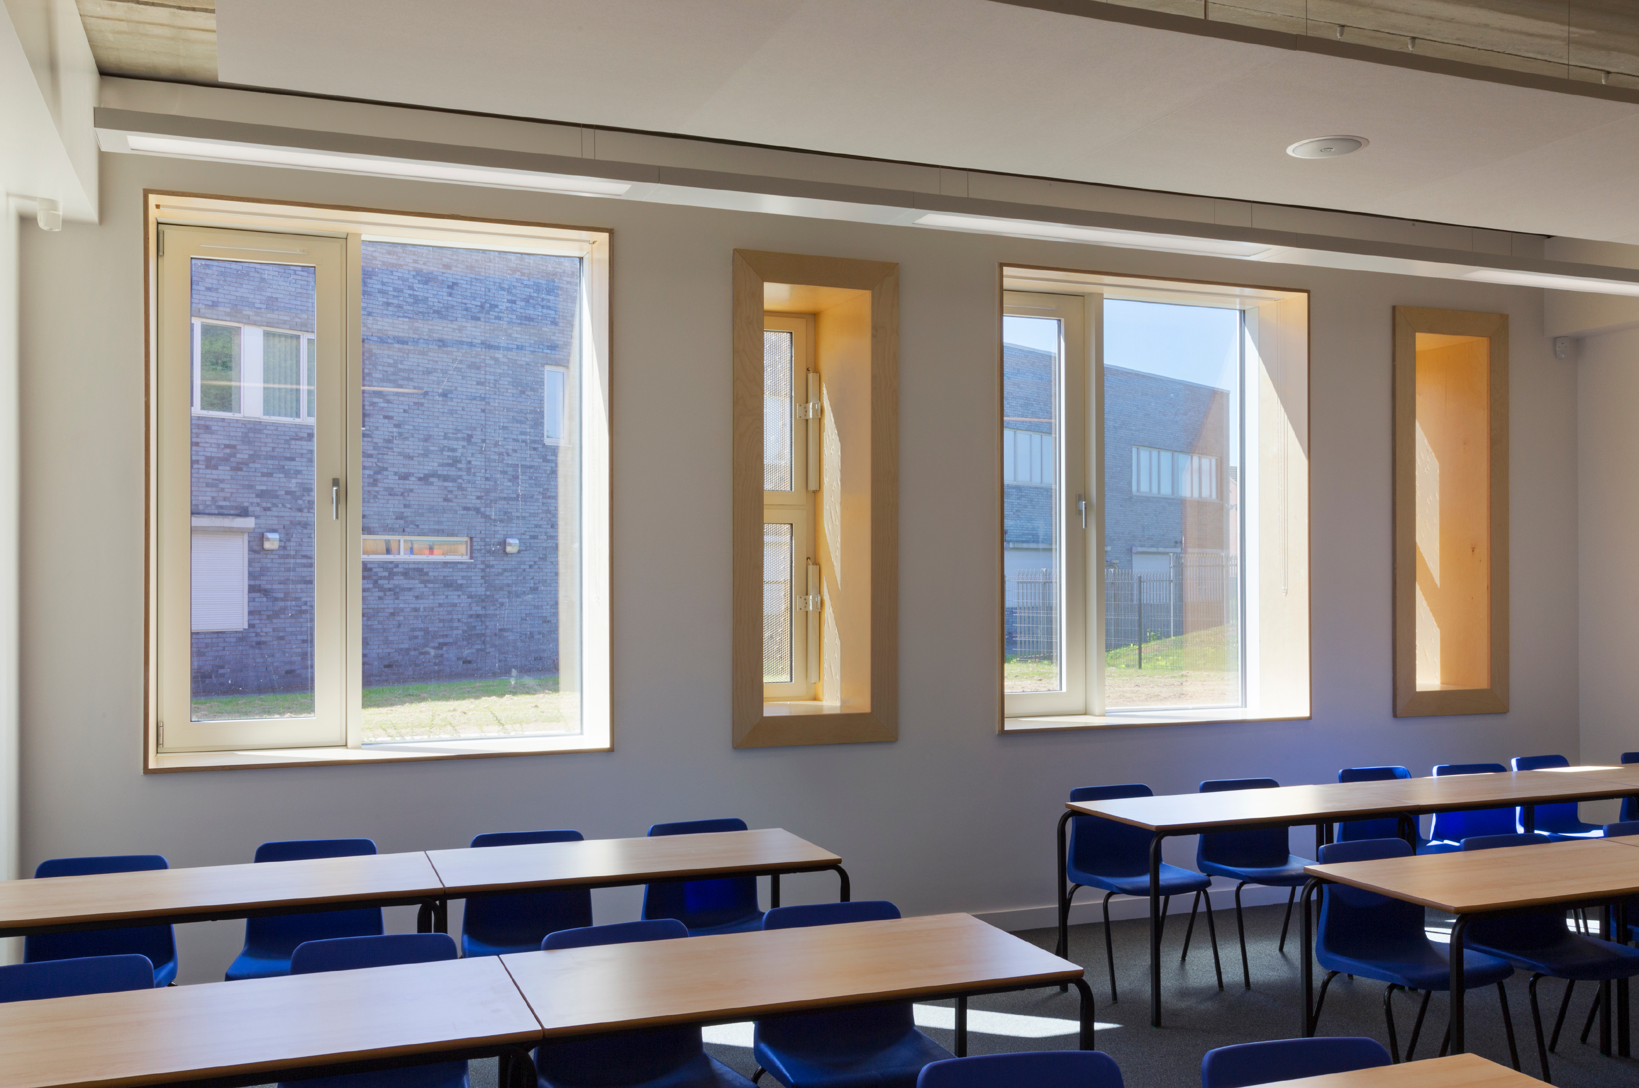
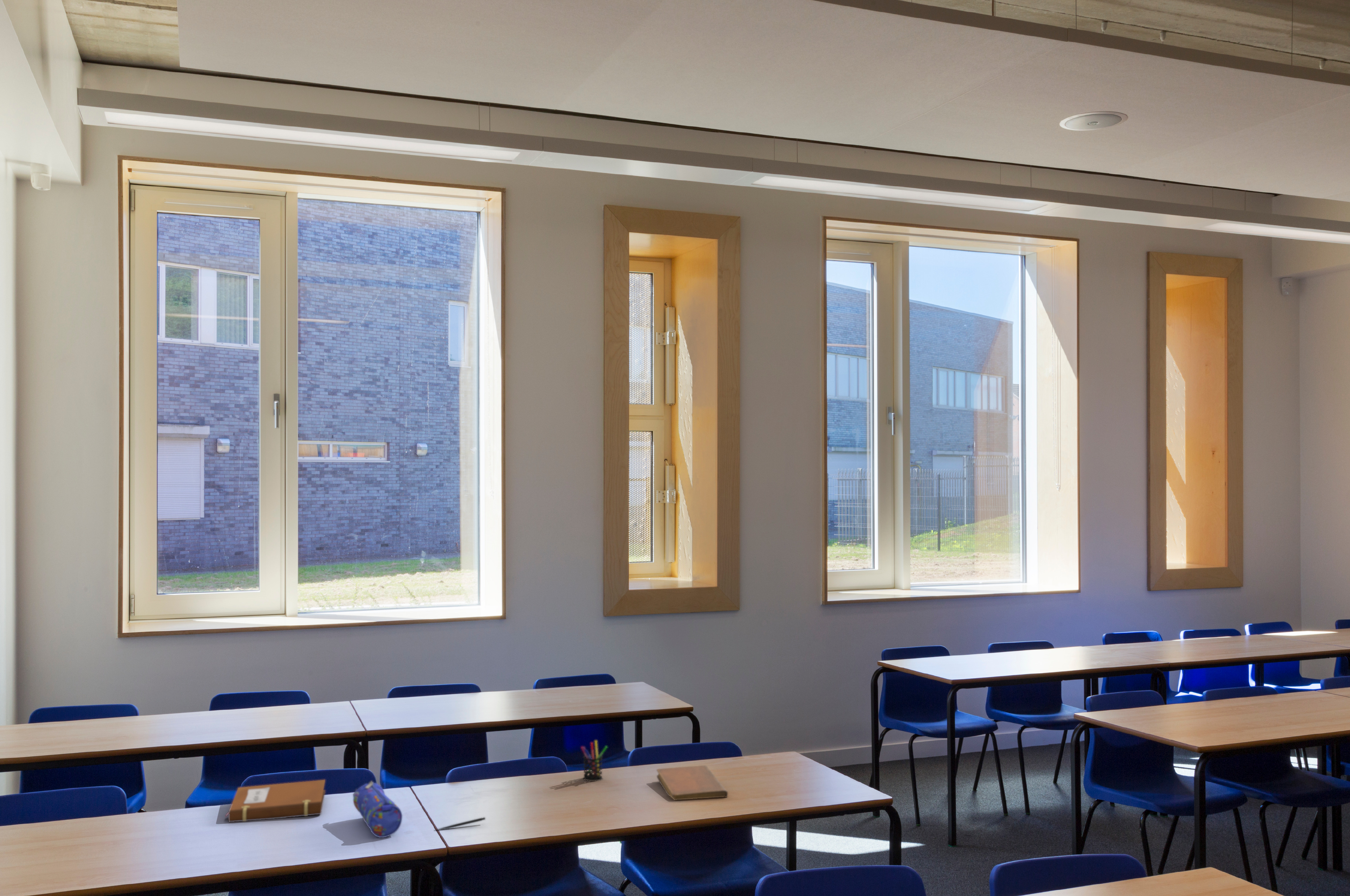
+ notebook [656,765,728,800]
+ pencil case [352,781,403,838]
+ pen holder [581,740,608,781]
+ notebook [224,779,326,823]
+ pen [433,817,486,831]
